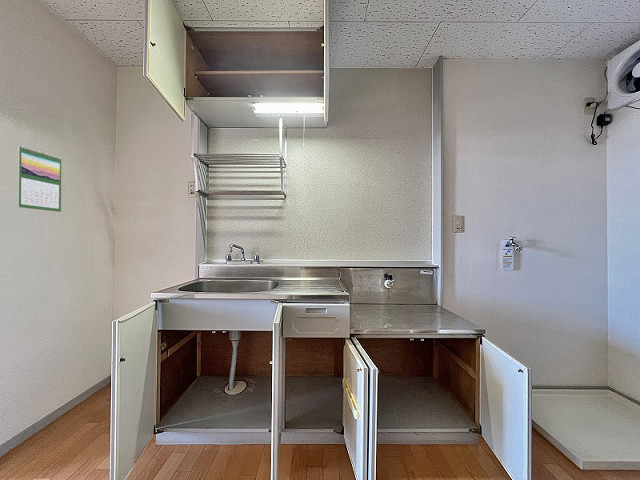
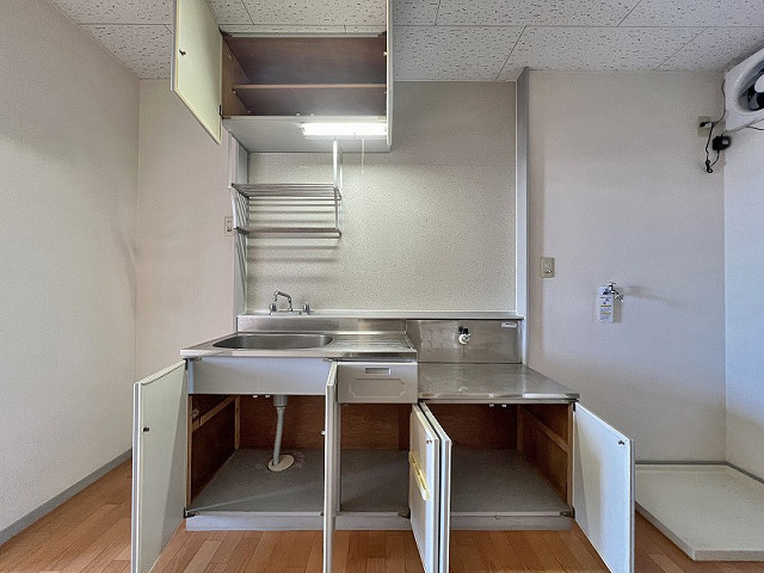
- calendar [16,144,62,213]
